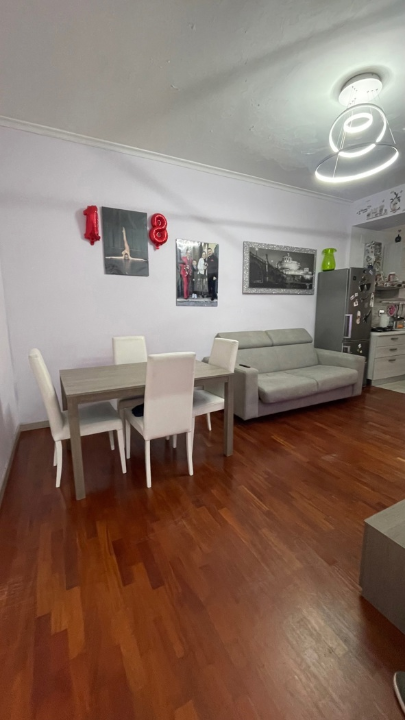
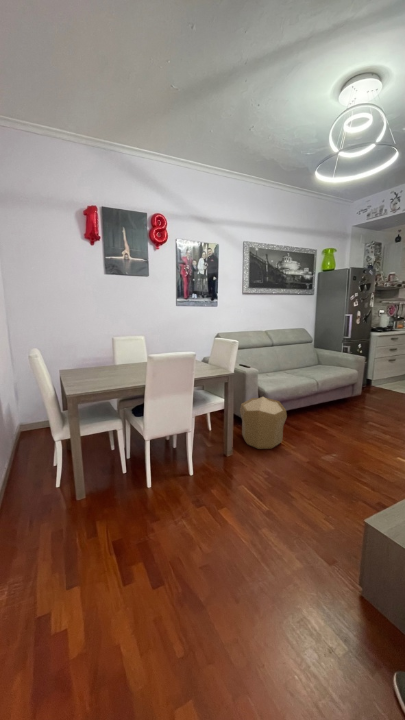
+ pouf [239,396,288,450]
